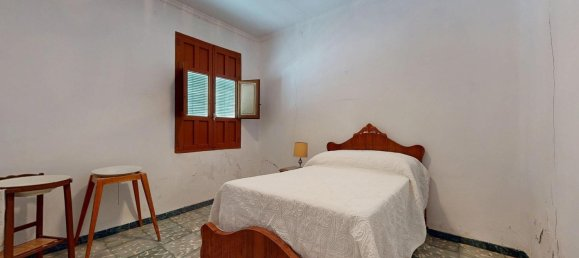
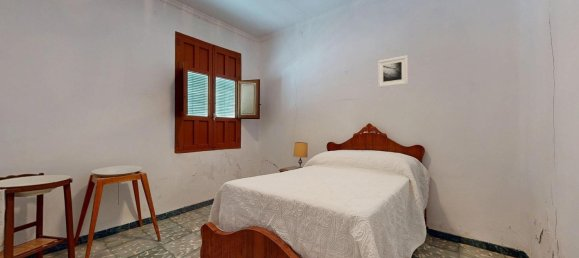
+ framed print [377,55,409,88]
